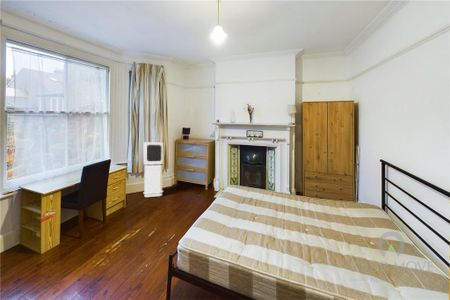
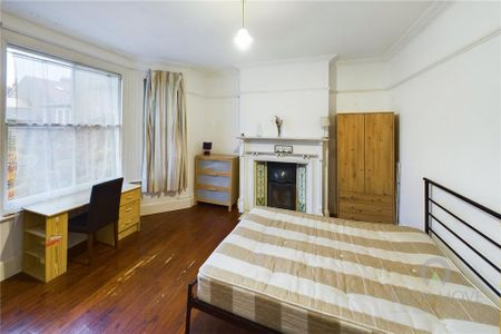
- air purifier [143,141,164,198]
